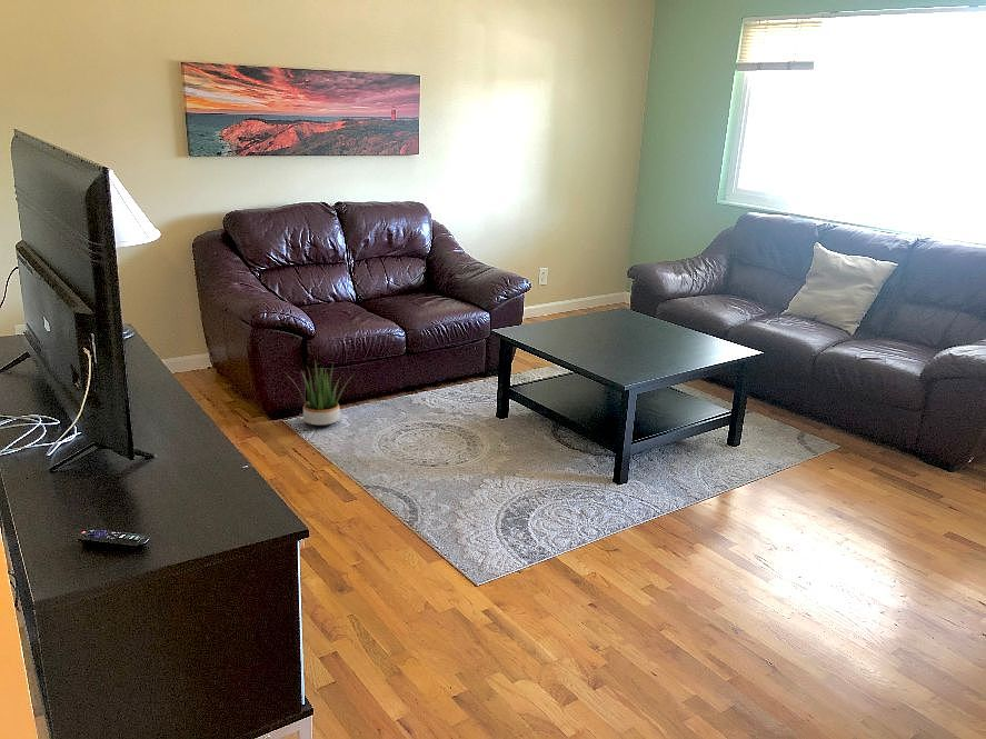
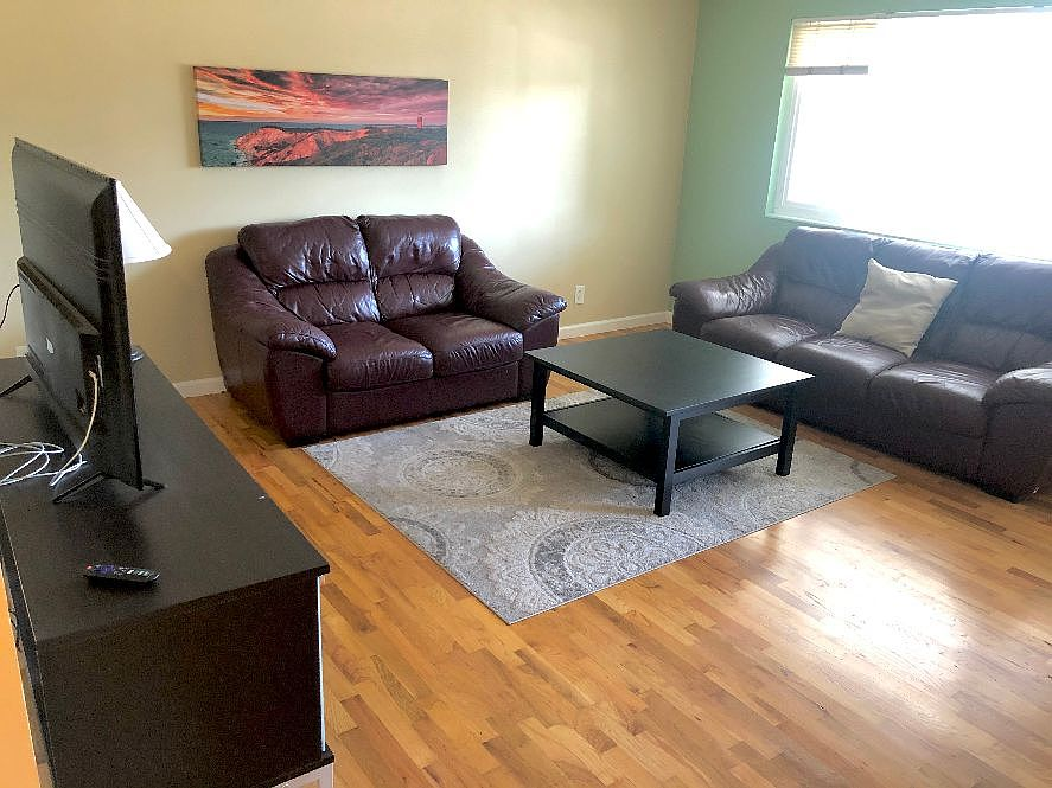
- potted plant [285,359,356,427]
